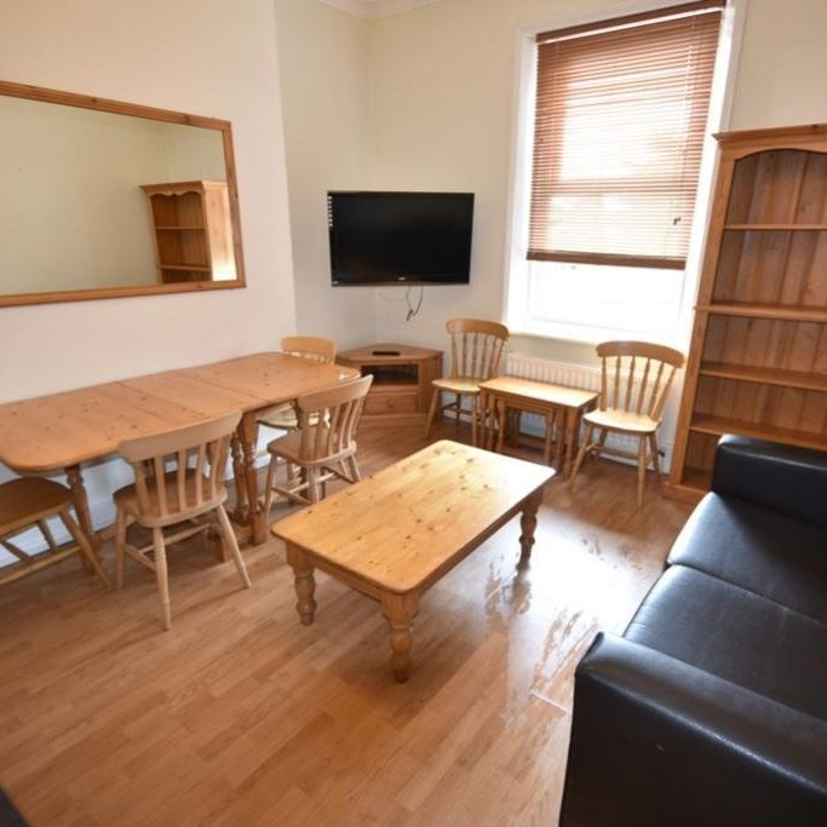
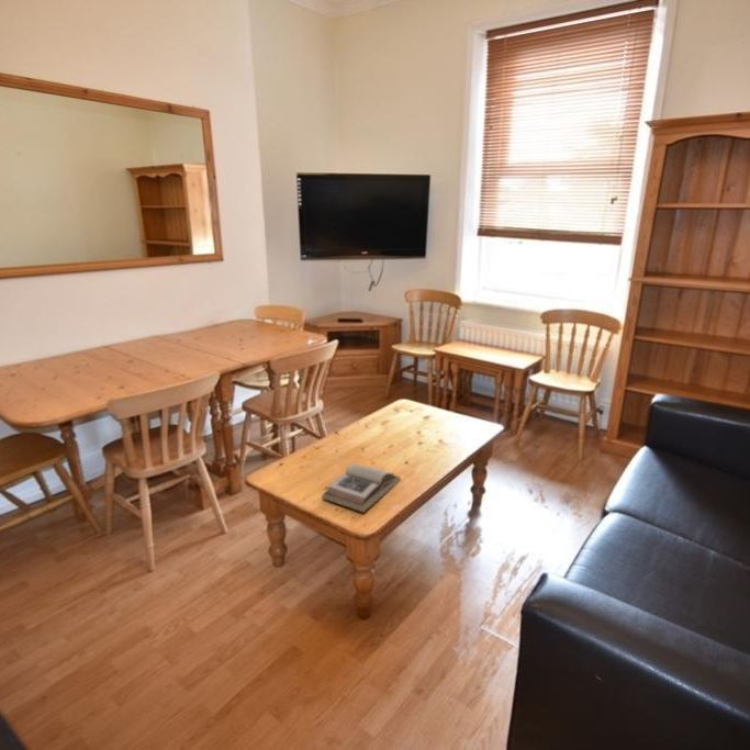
+ book [321,463,402,513]
